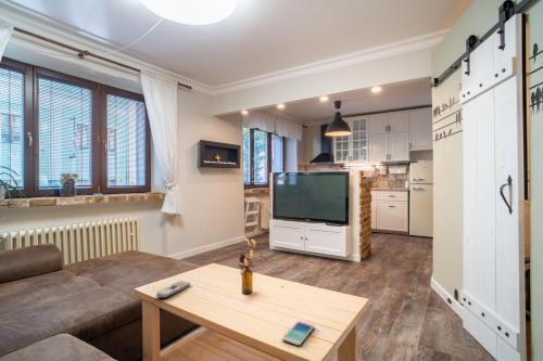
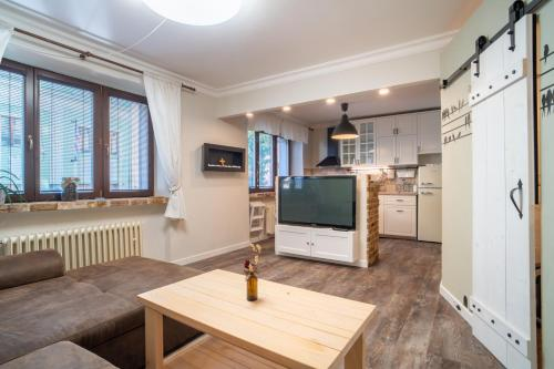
- smartphone [281,320,315,347]
- remote control [155,280,191,299]
